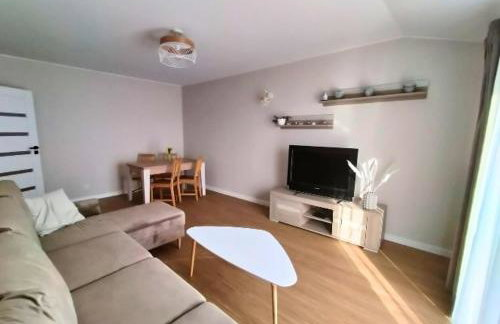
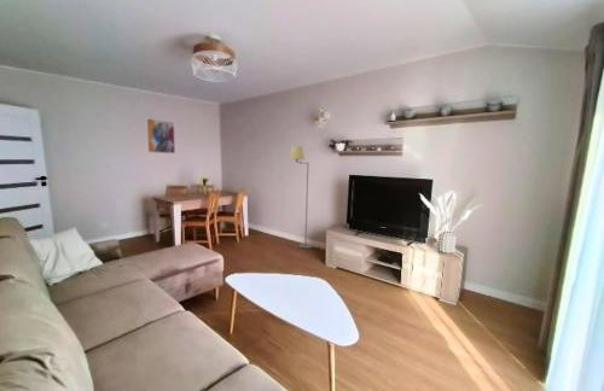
+ wall art [145,117,176,154]
+ floor lamp [288,145,314,250]
